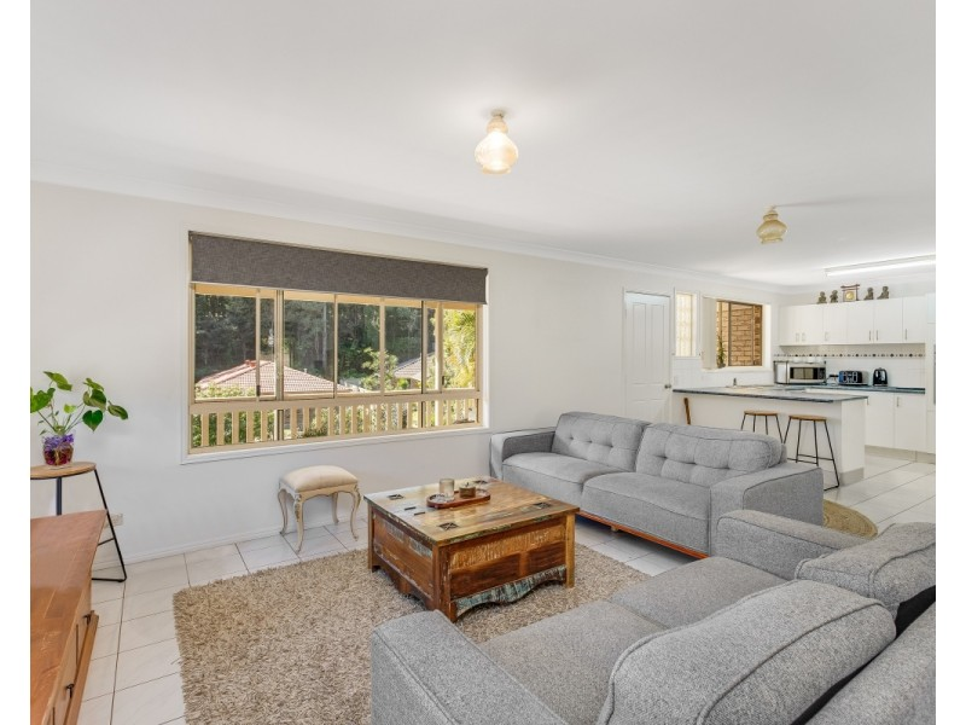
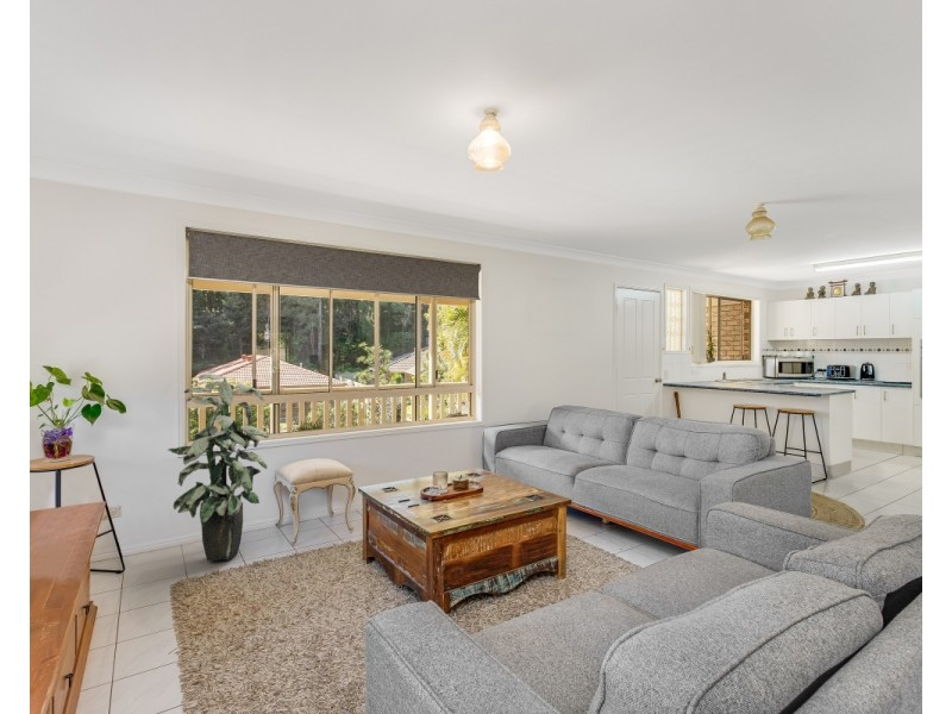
+ indoor plant [167,374,270,562]
